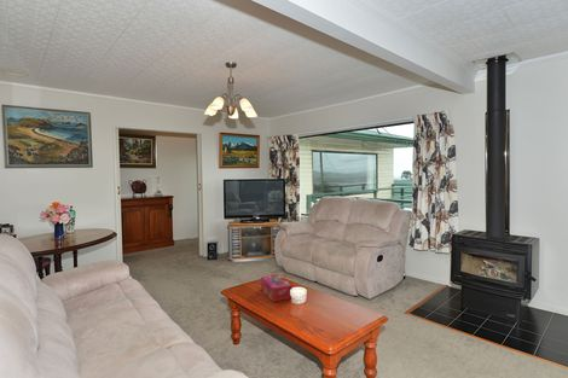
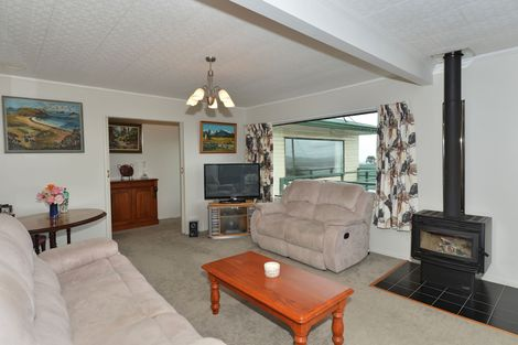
- tissue box [260,274,294,303]
